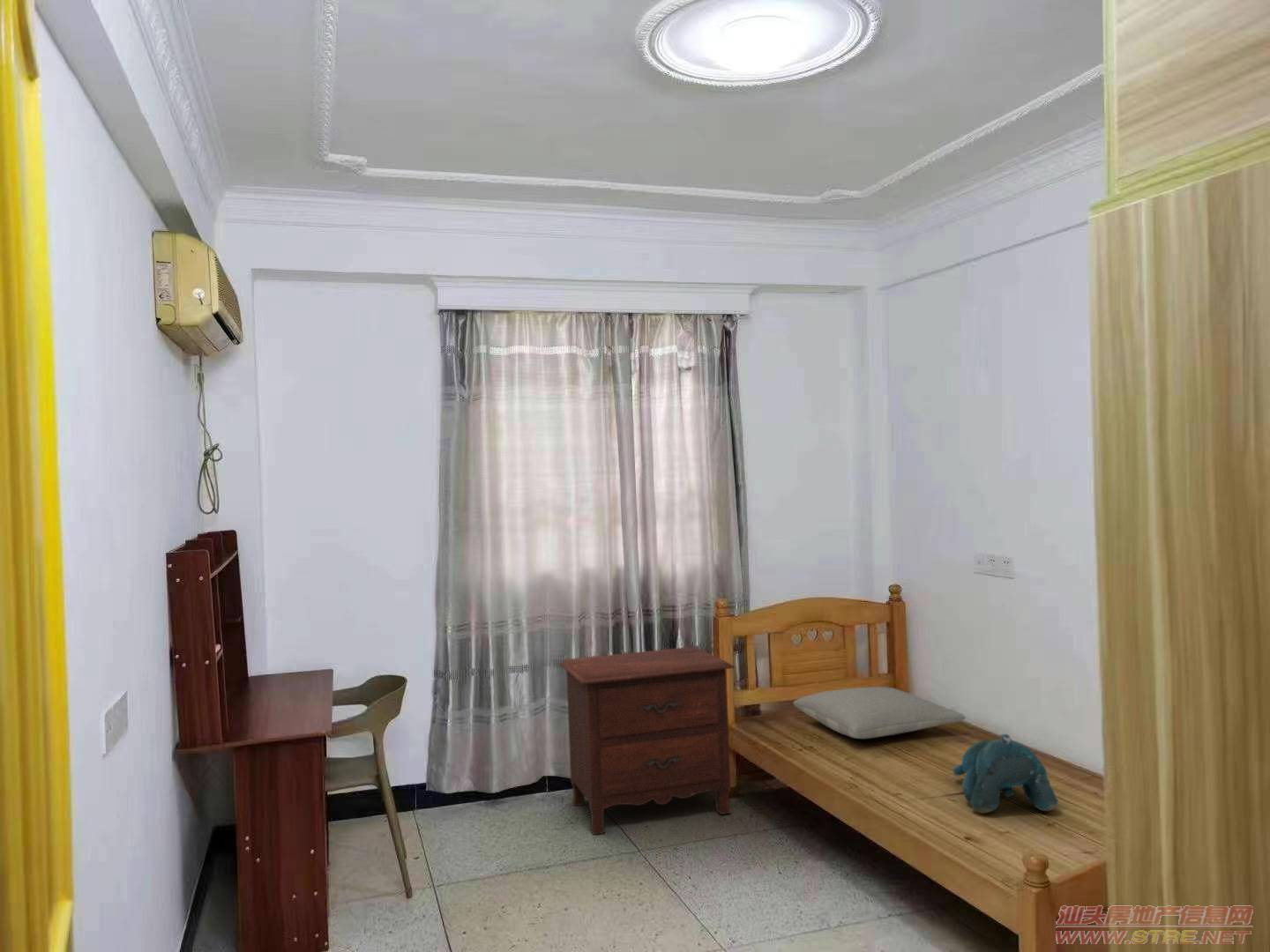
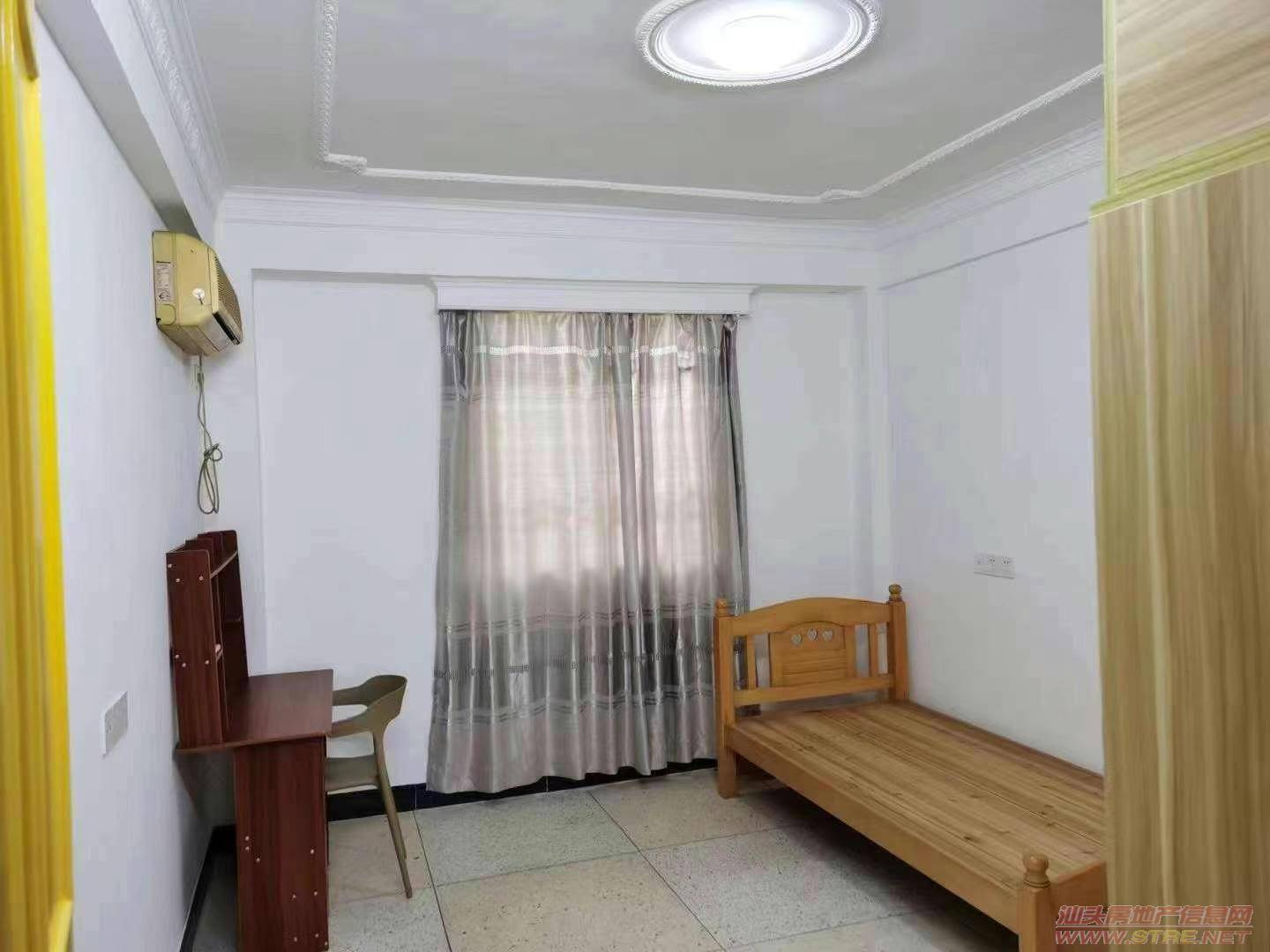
- pillow [792,686,967,740]
- nightstand [559,645,736,836]
- teddy bear [952,733,1059,814]
